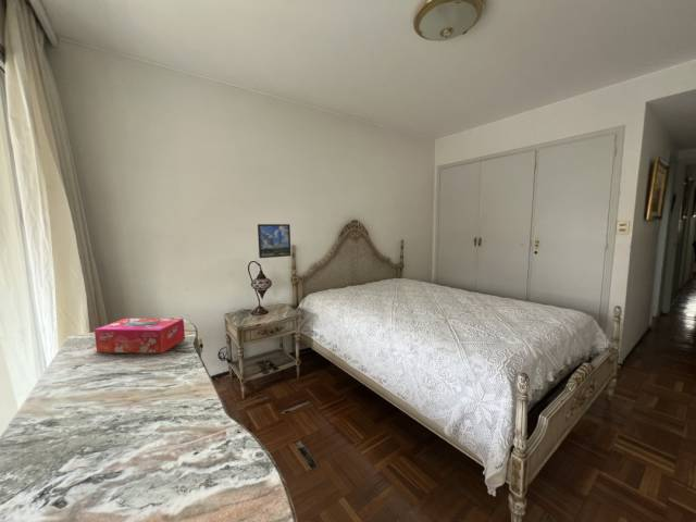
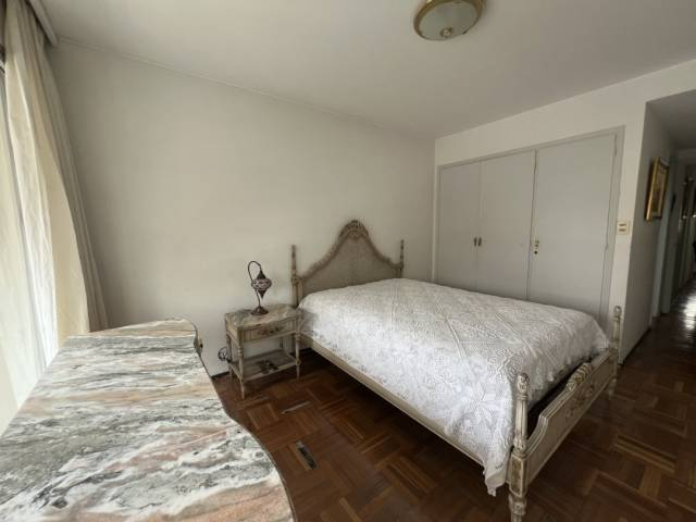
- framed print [257,223,293,259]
- tissue box [94,318,186,355]
